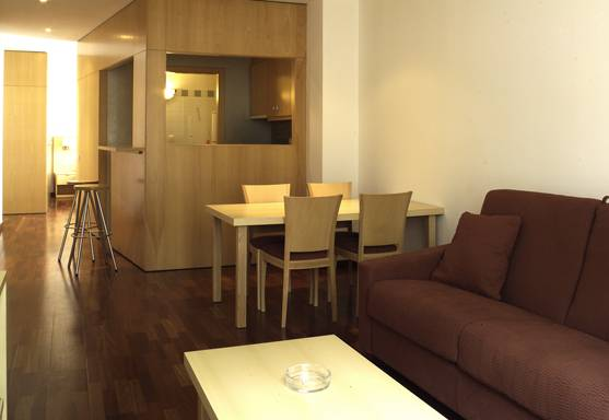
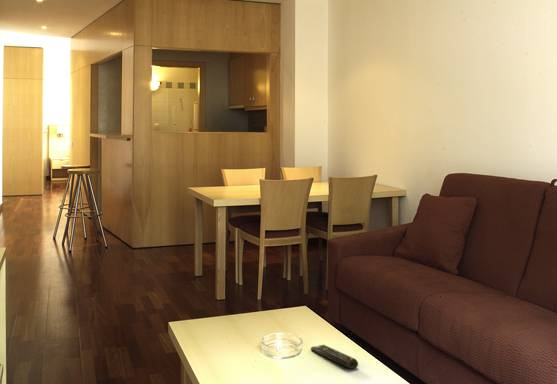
+ remote control [310,344,359,370]
